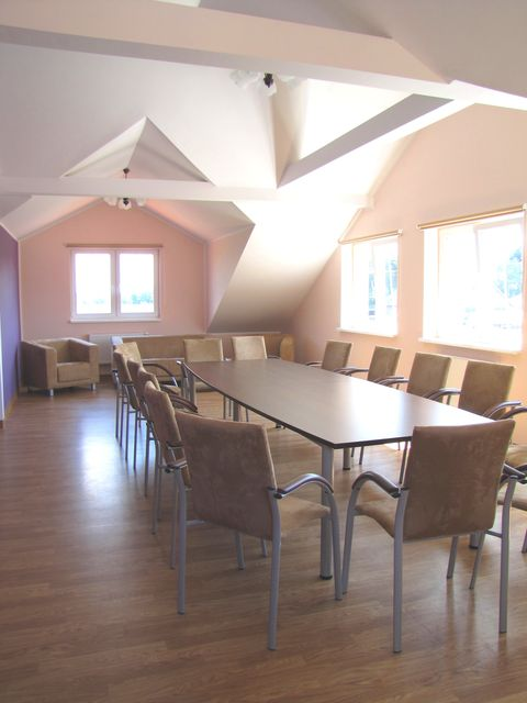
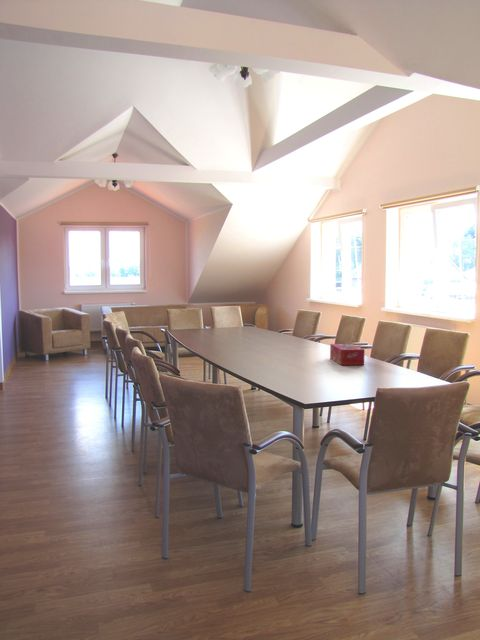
+ tissue box [329,343,366,366]
